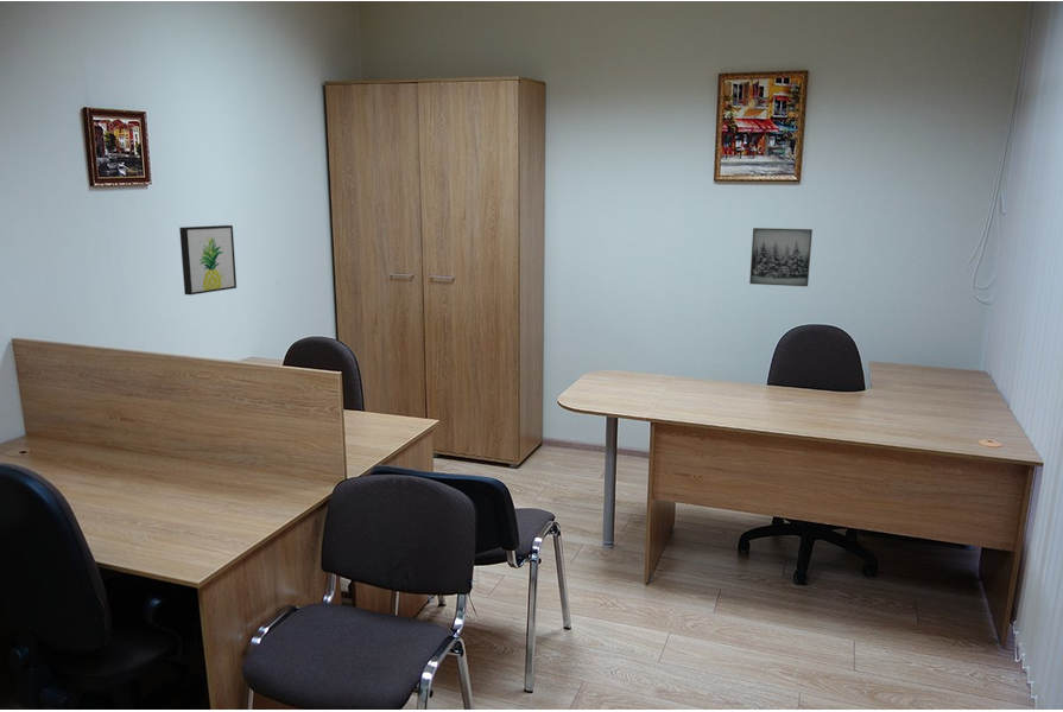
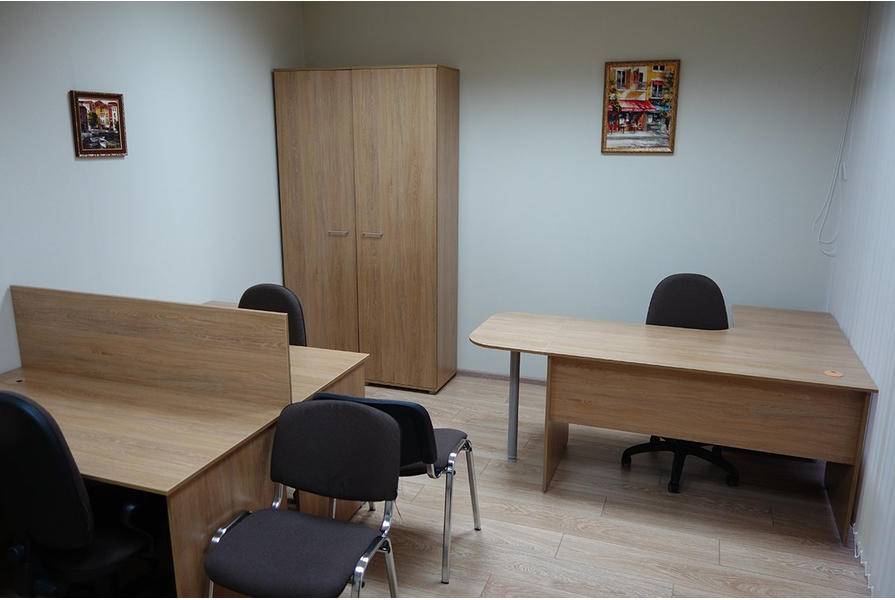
- wall art [178,224,238,297]
- wall art [748,227,814,287]
